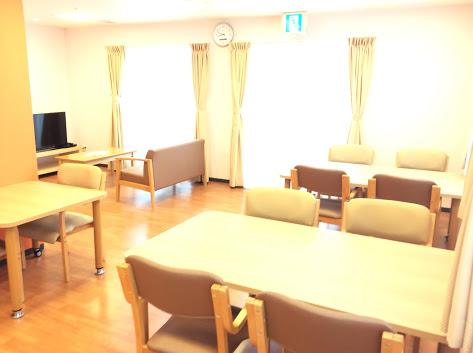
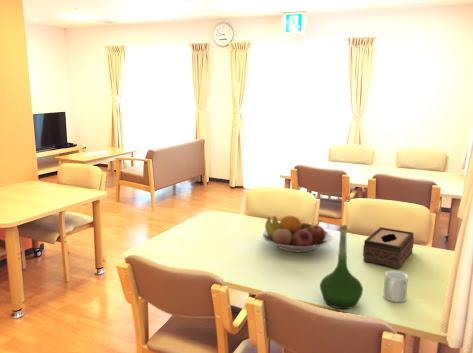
+ tissue box [362,226,415,270]
+ mug [383,270,409,303]
+ fruit bowl [261,215,333,253]
+ vase [319,224,364,310]
